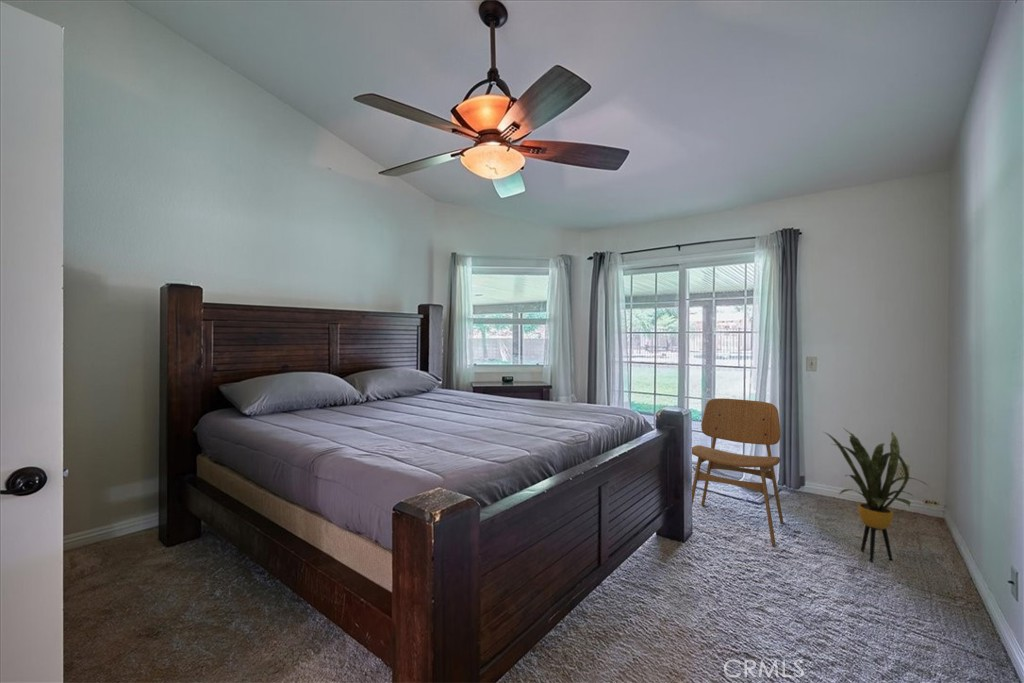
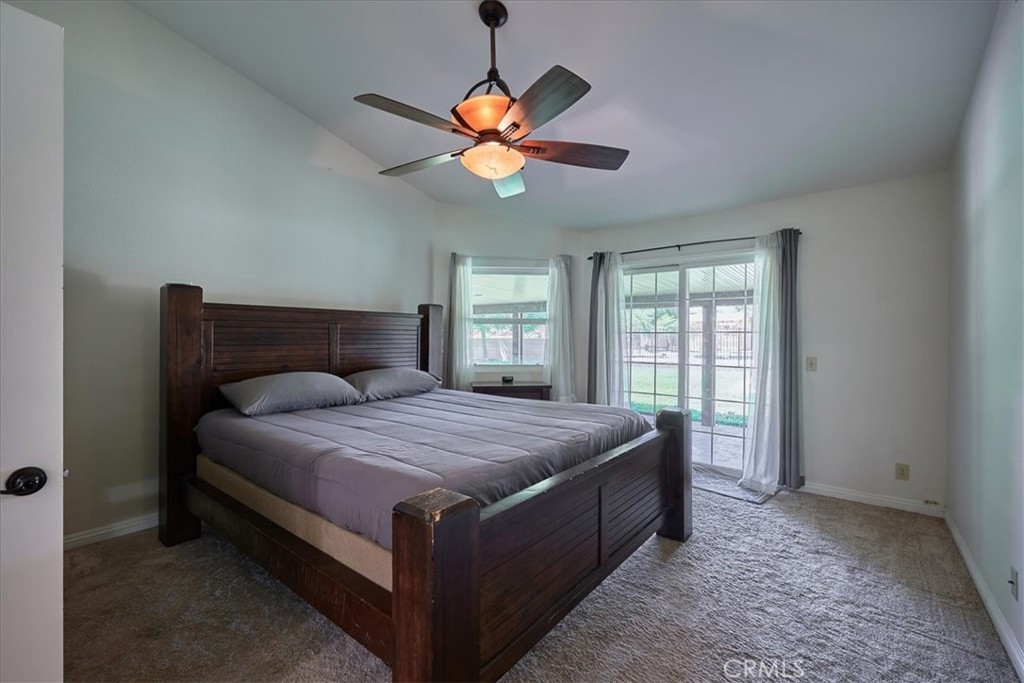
- dining chair [691,397,784,547]
- house plant [823,426,932,563]
